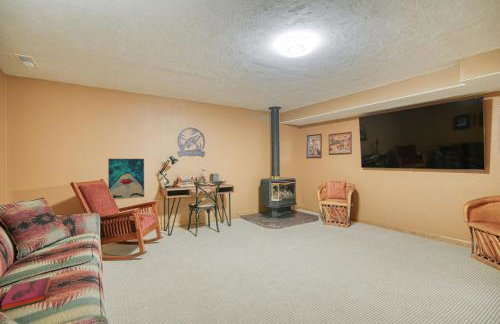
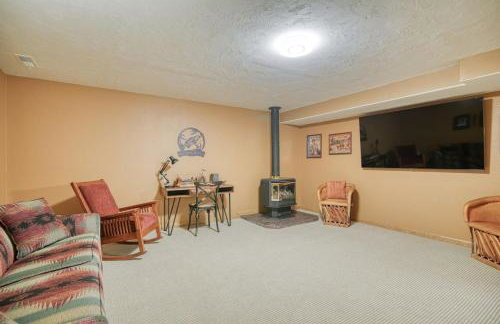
- wall art [107,158,145,200]
- hardback book [0,276,52,312]
